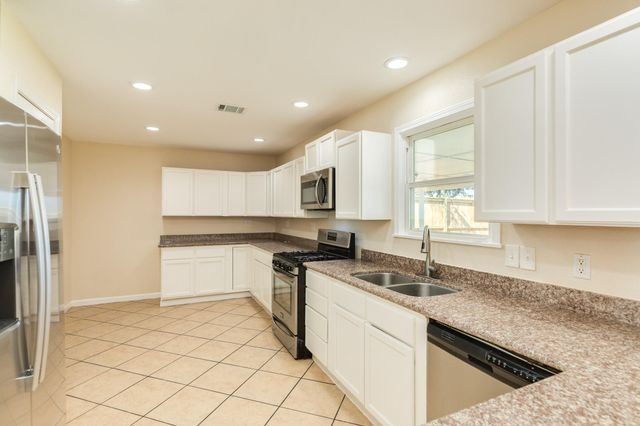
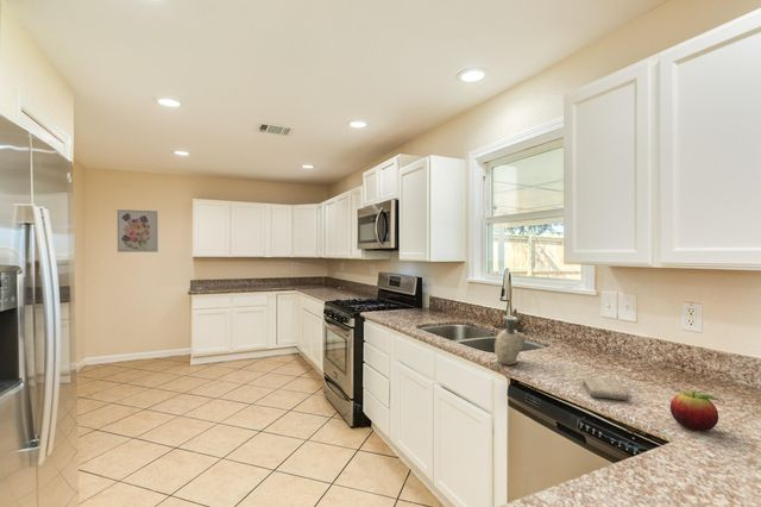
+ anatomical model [493,315,527,367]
+ washcloth [581,375,630,401]
+ fruit [669,390,719,433]
+ wall art [117,208,159,254]
